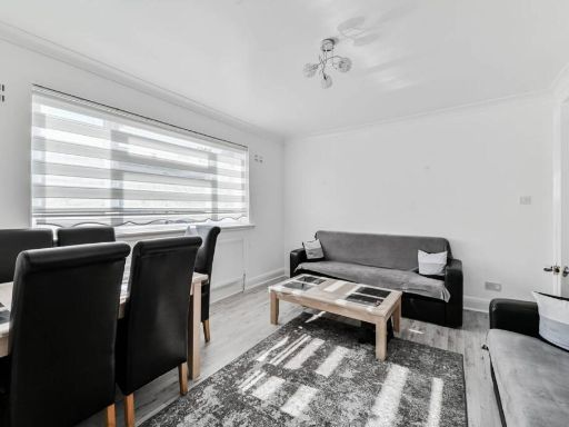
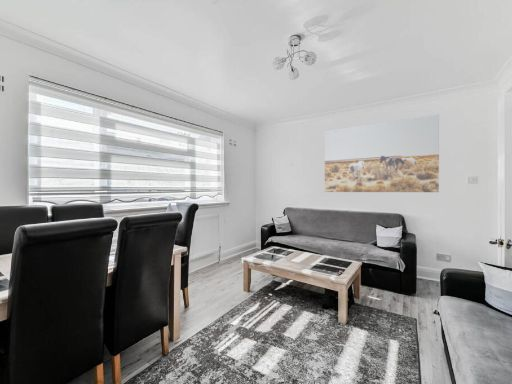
+ wall art [324,113,440,193]
